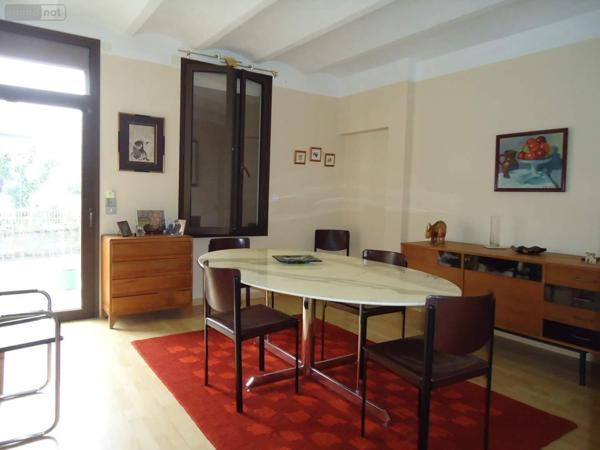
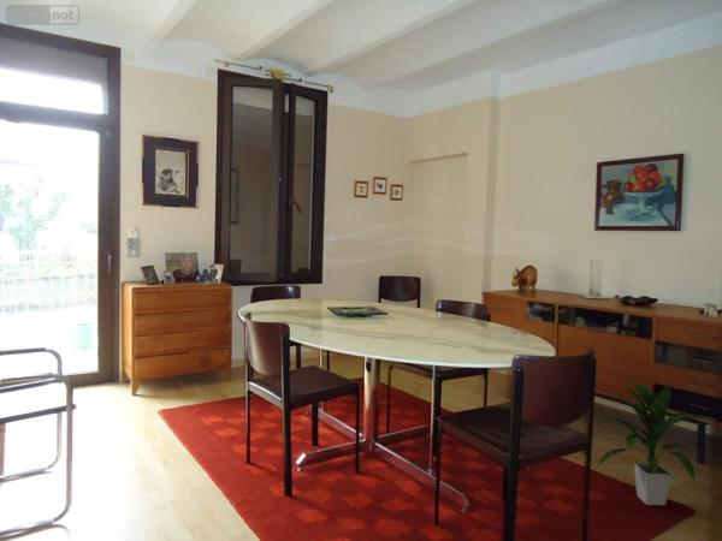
+ indoor plant [593,381,716,506]
